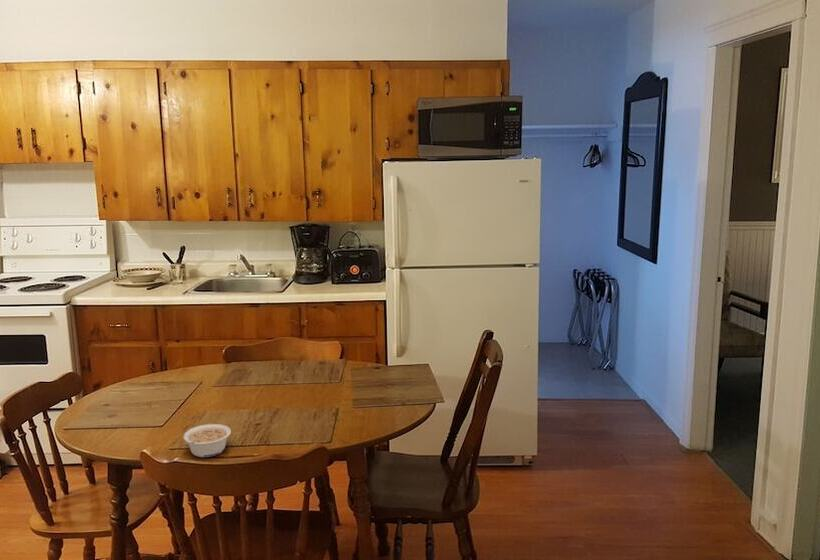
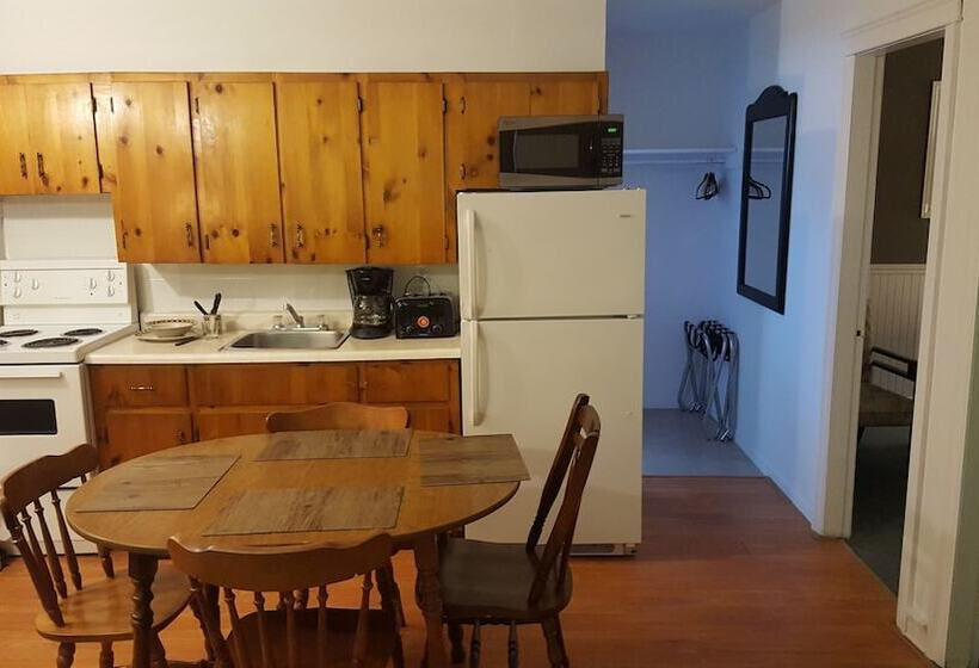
- legume [182,423,232,458]
